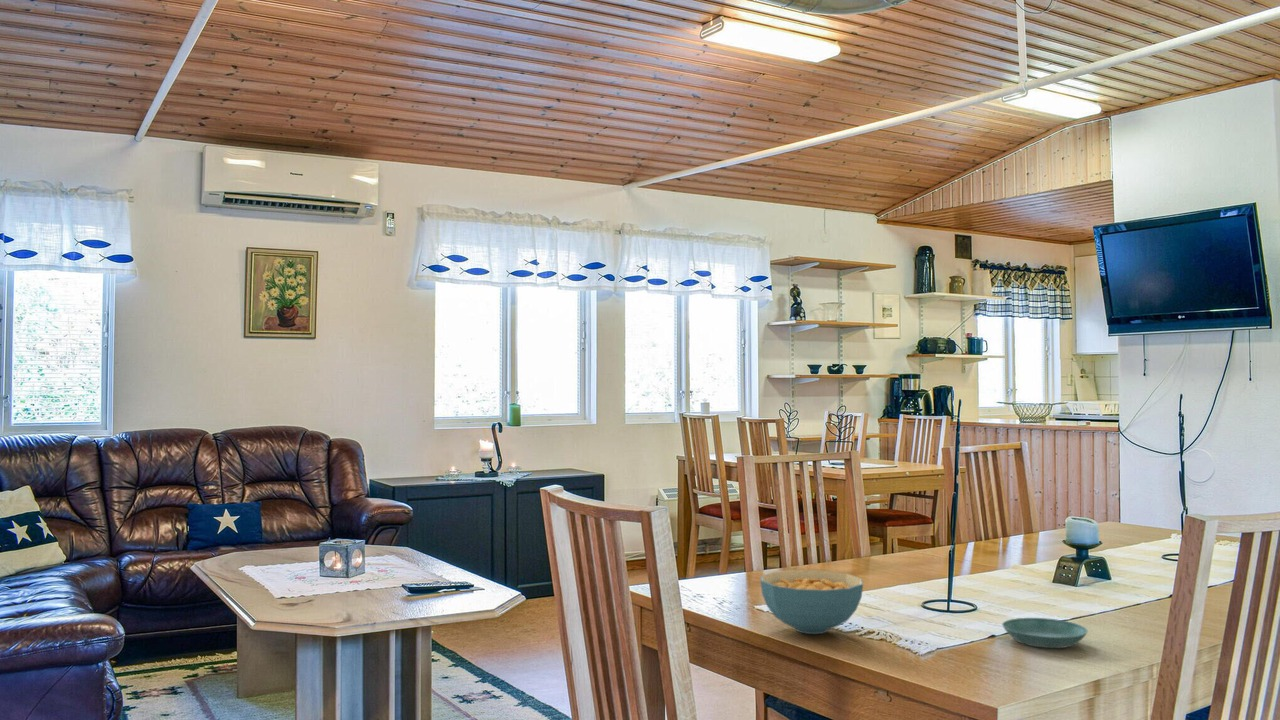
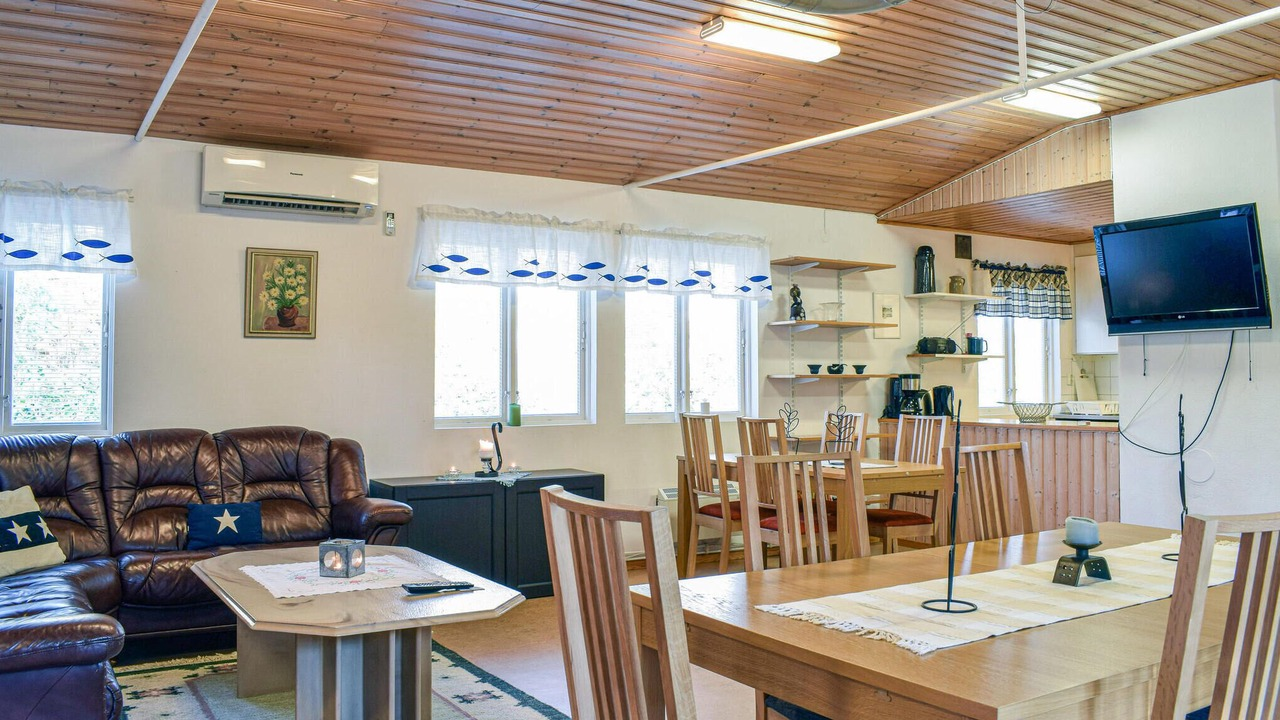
- saucer [1001,617,1089,649]
- cereal bowl [759,569,864,635]
